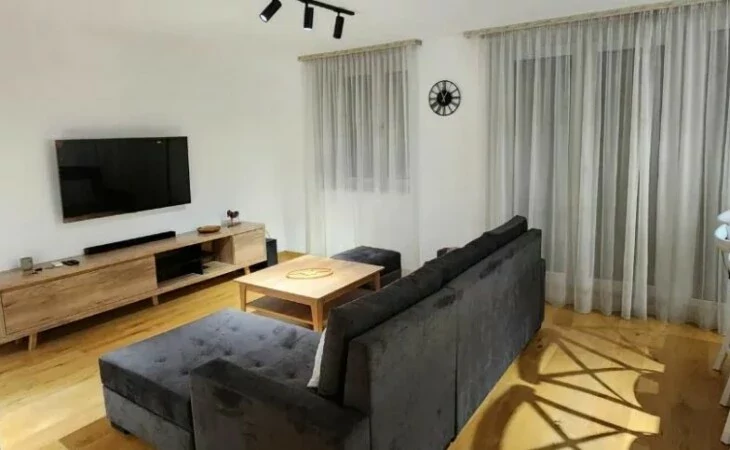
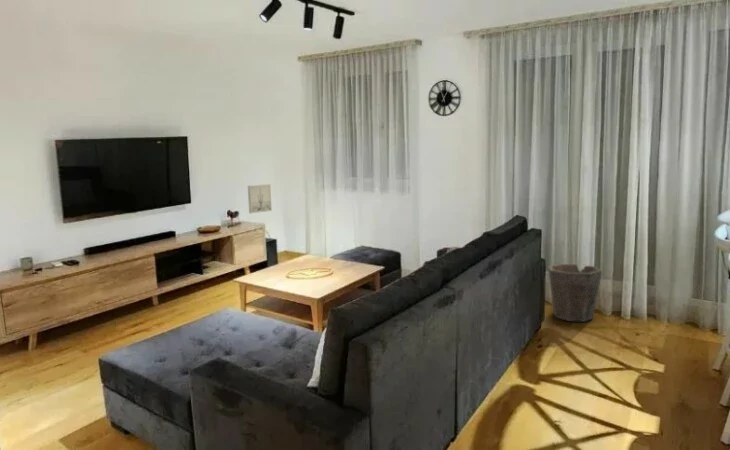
+ waste bin [547,263,603,323]
+ wall art [247,183,273,214]
